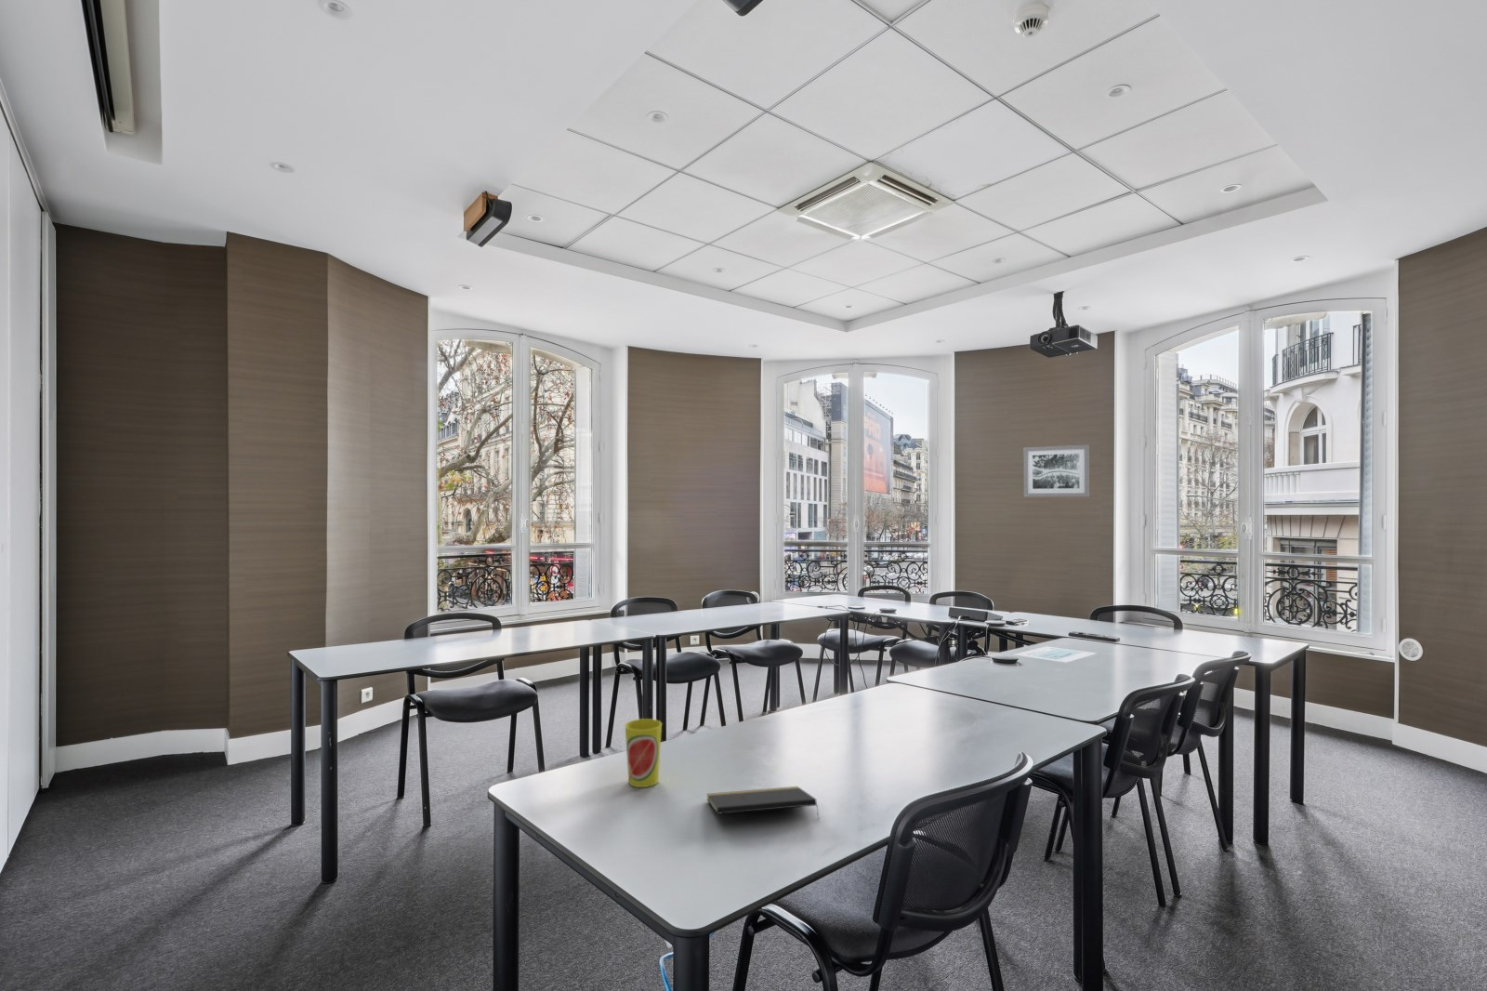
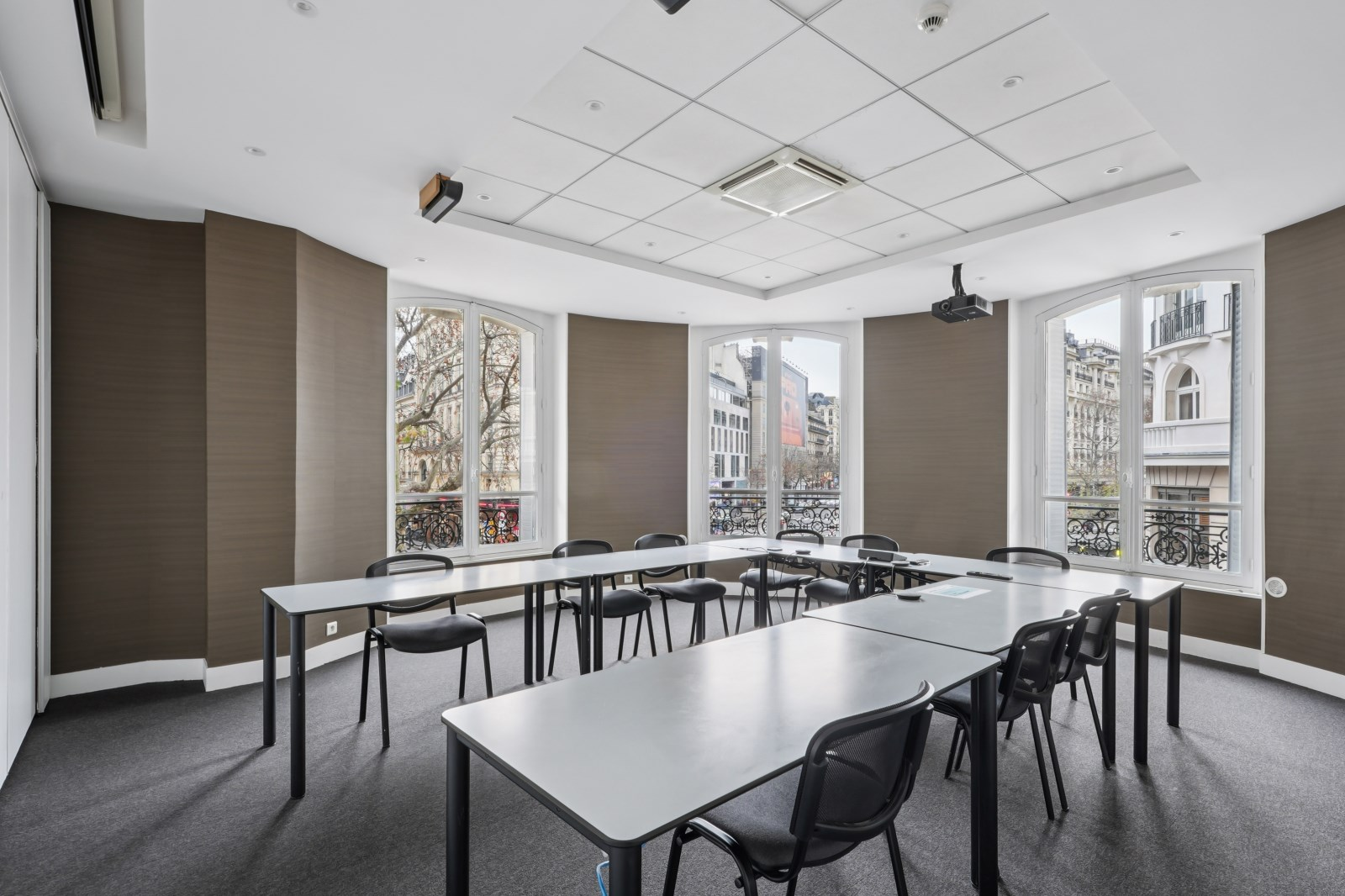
- cup [624,718,662,789]
- notepad [705,785,819,820]
- wall art [1024,445,1090,498]
